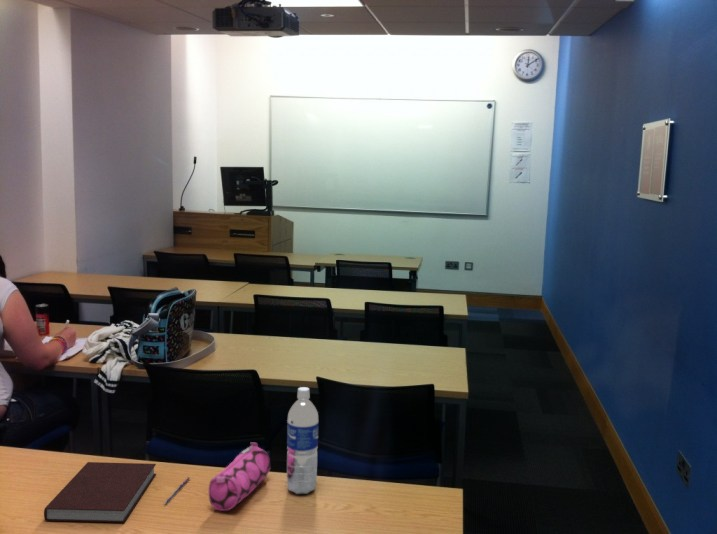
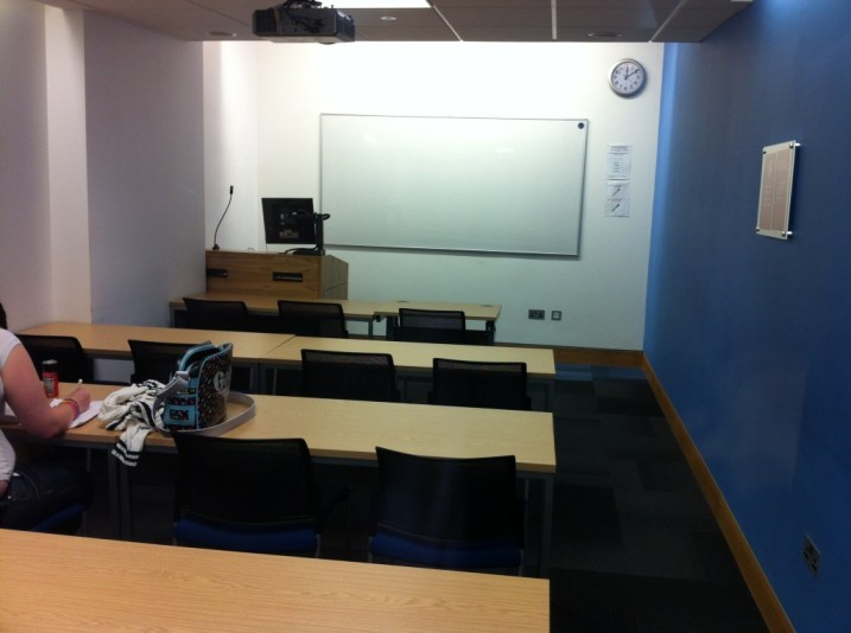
- pencil case [208,442,272,512]
- water bottle [286,386,319,495]
- notebook [43,461,157,523]
- pen [164,476,191,504]
